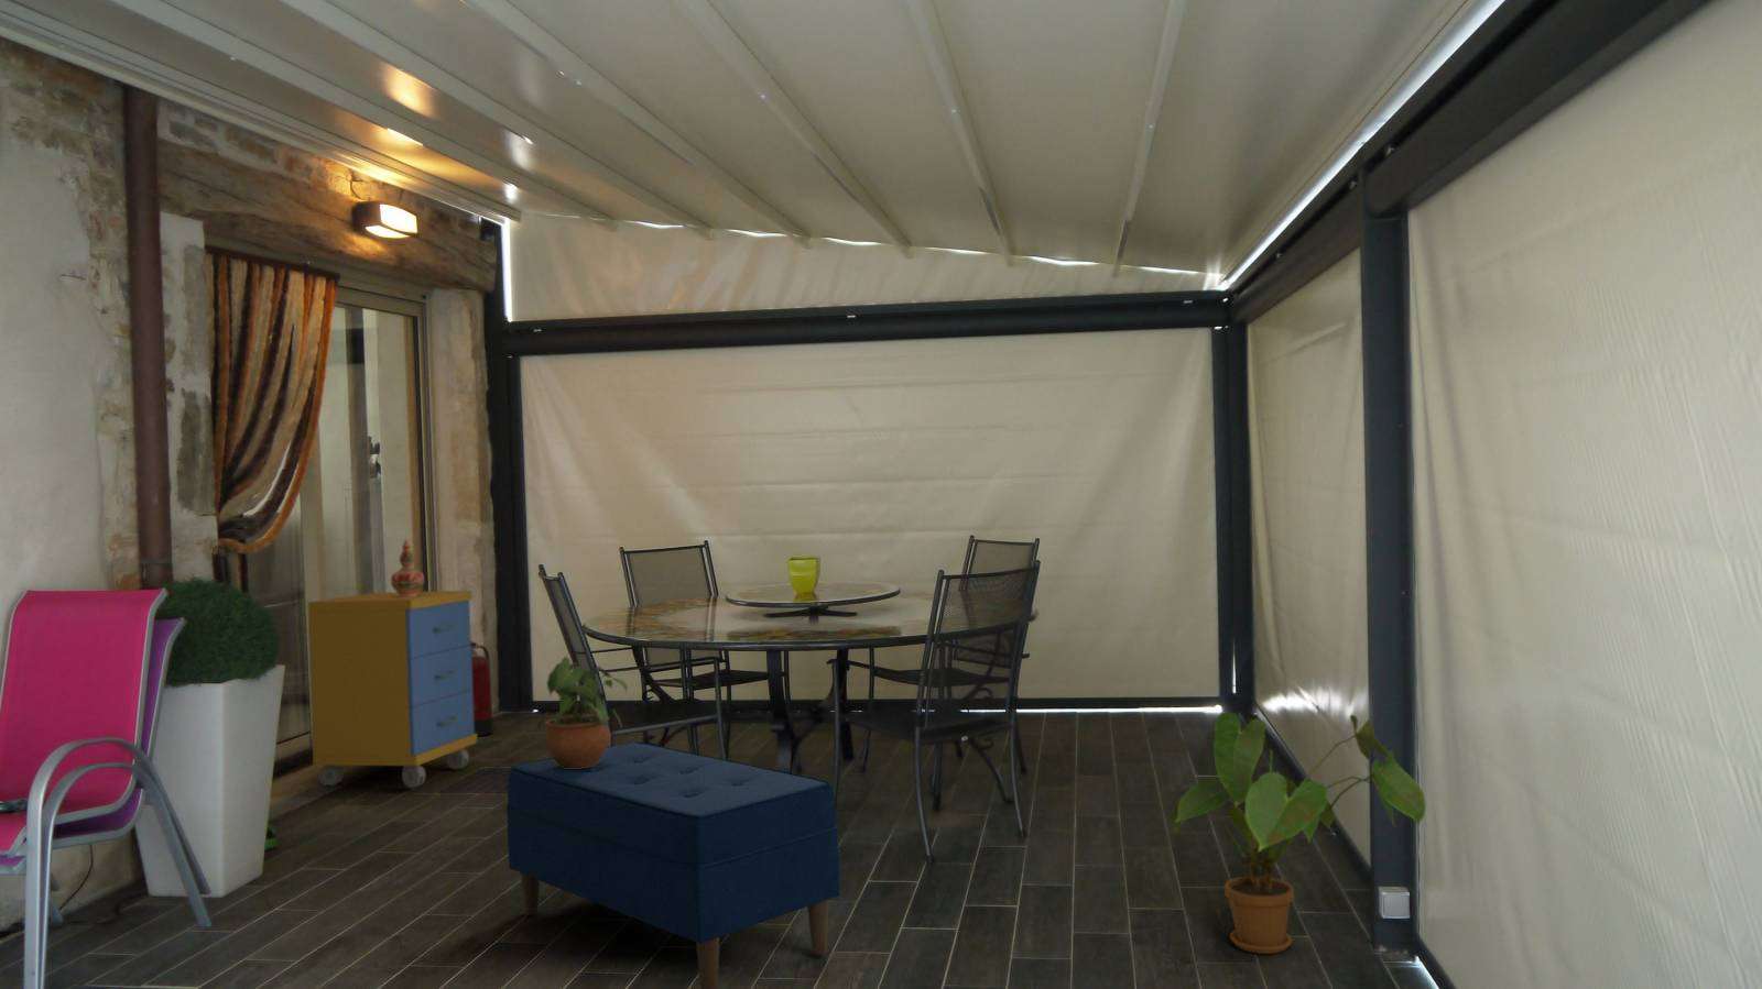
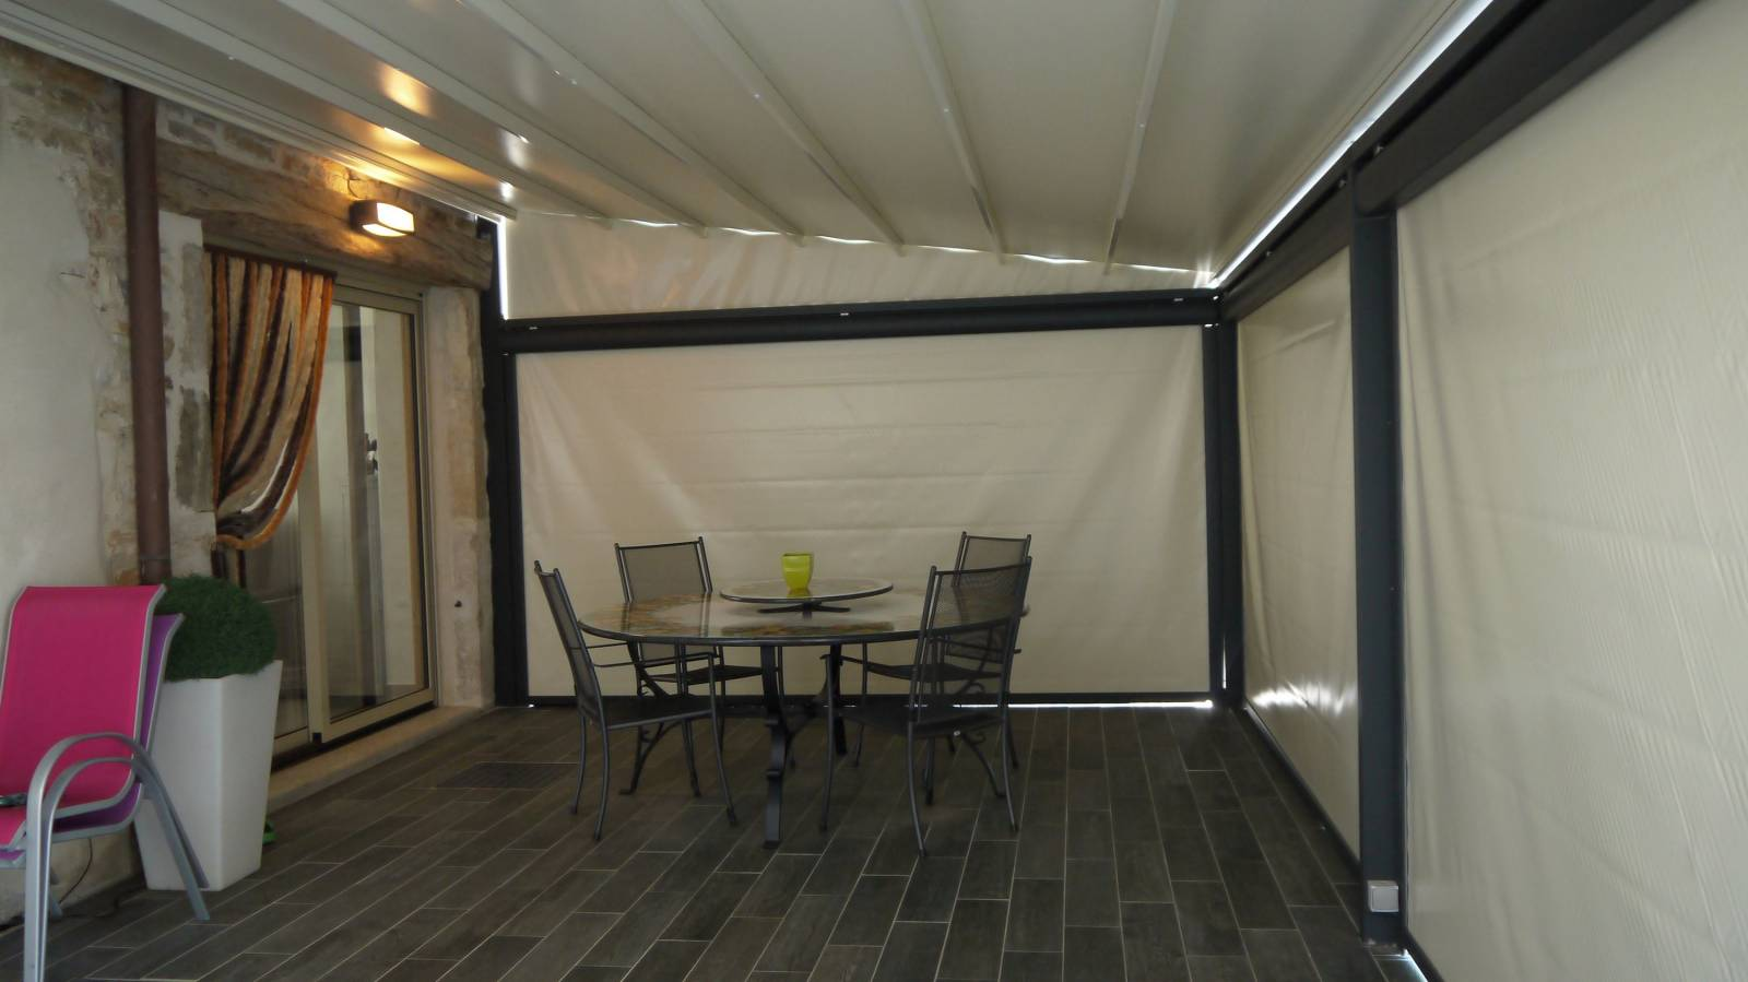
- bench [506,740,840,989]
- storage cabinet [306,590,478,788]
- house plant [1169,711,1427,955]
- potted plant [536,654,629,769]
- decorative vase [390,538,425,597]
- fire extinguisher [471,640,495,738]
